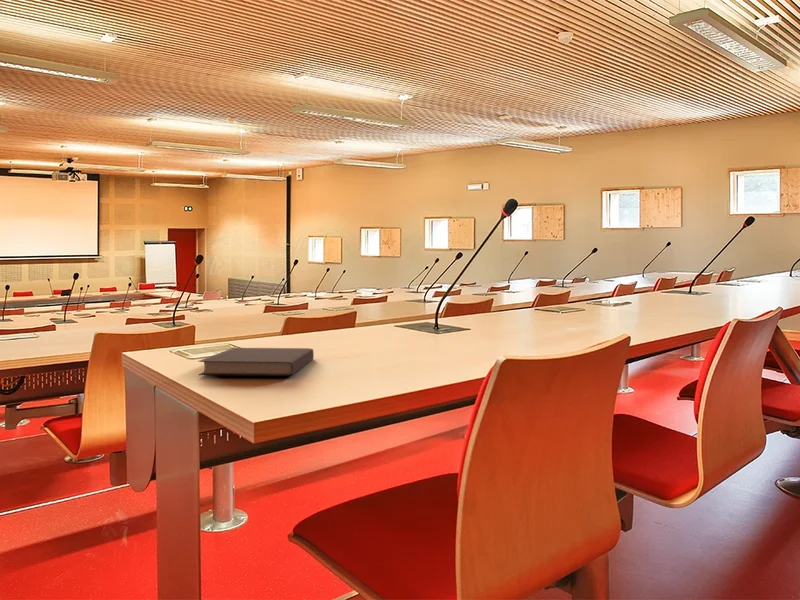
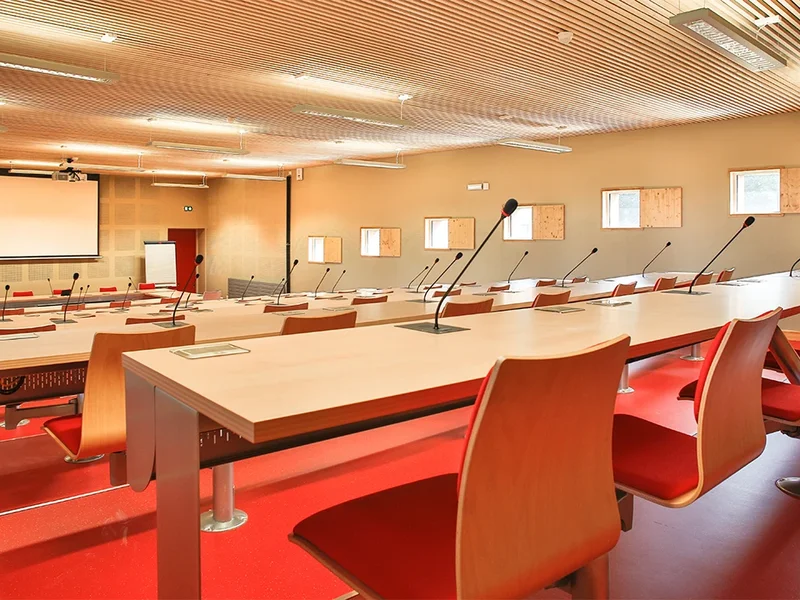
- notebook [197,347,315,377]
